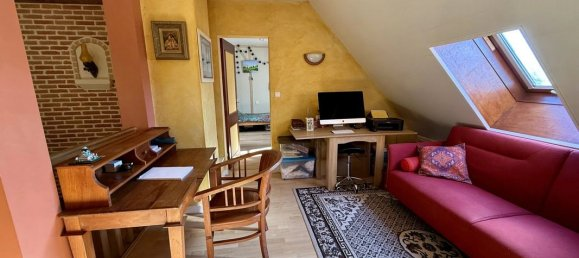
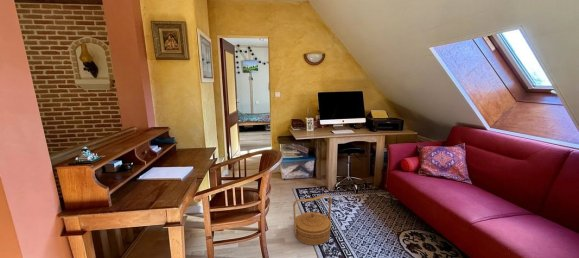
+ basket [292,193,332,246]
